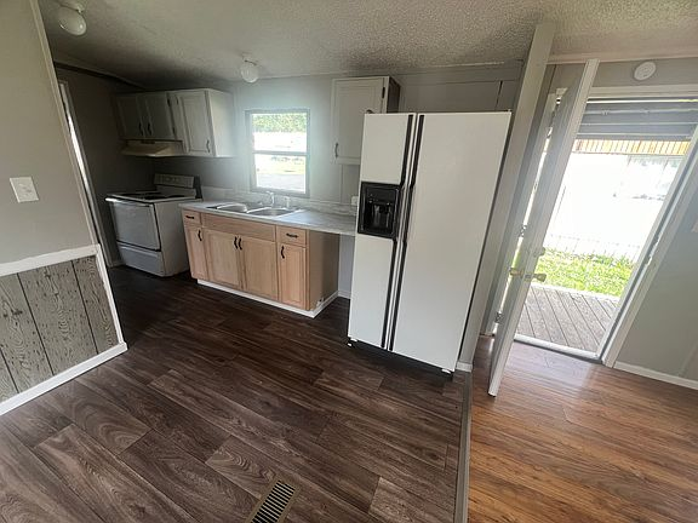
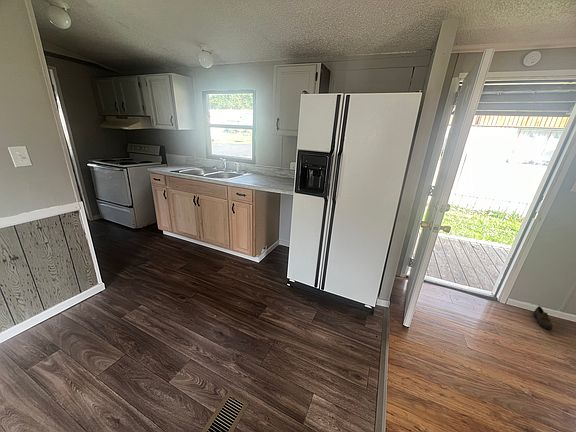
+ shoe [532,305,553,331]
